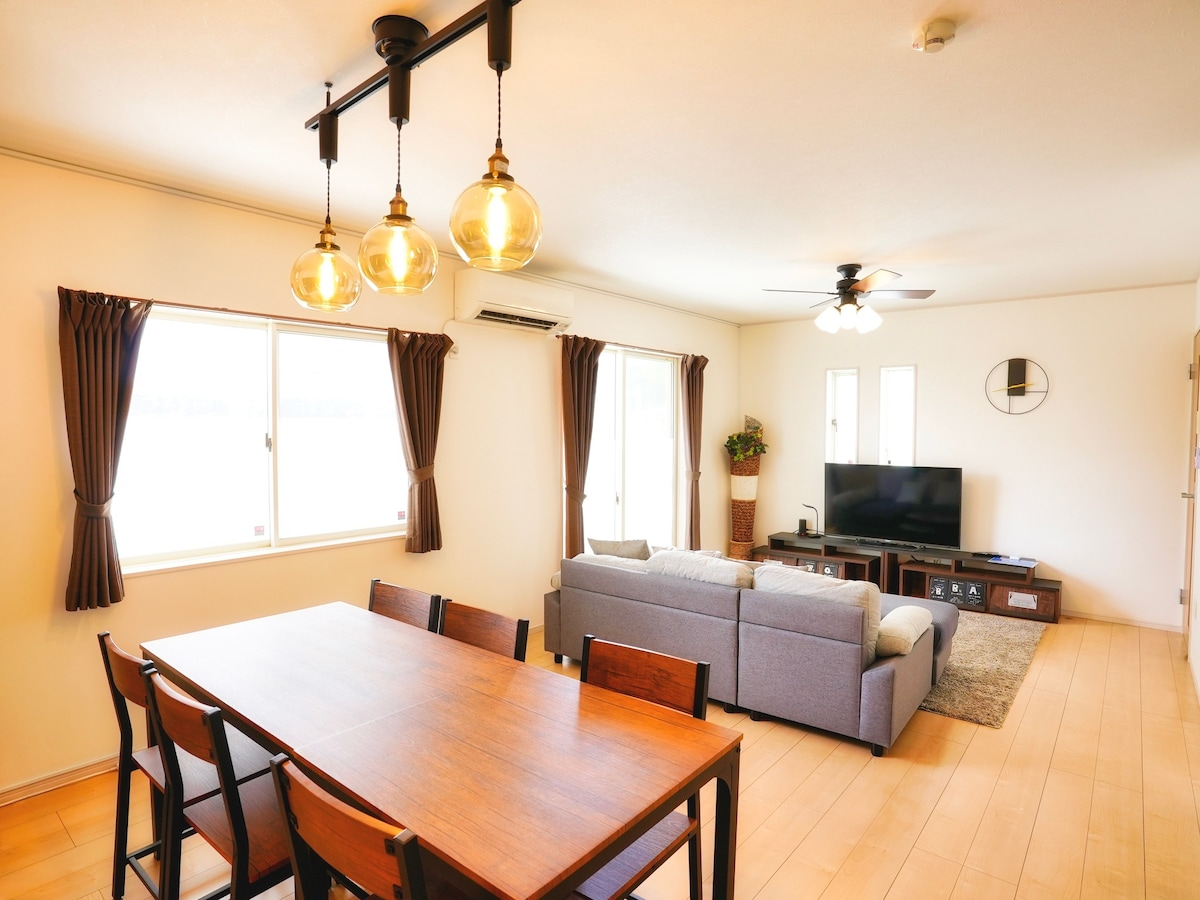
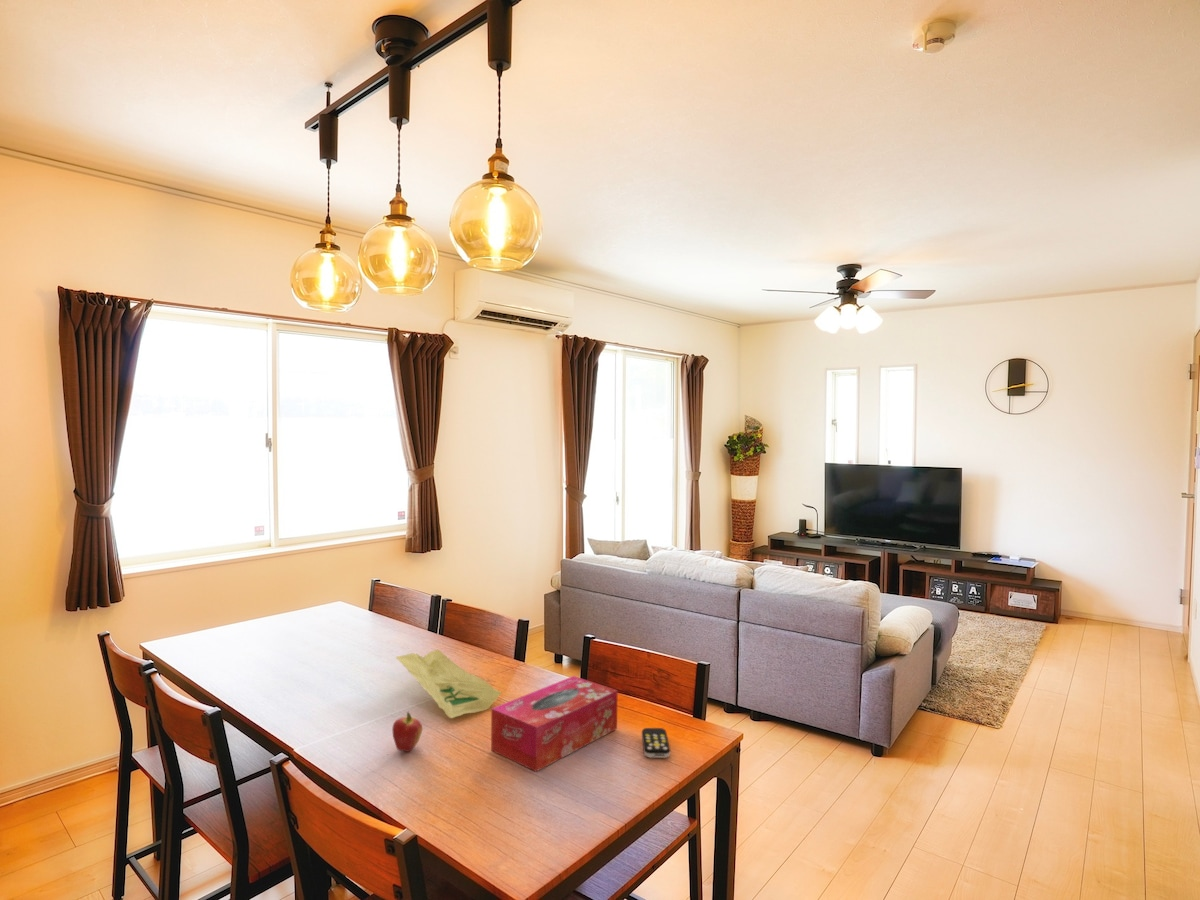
+ fruit [391,711,423,753]
+ seed packet [395,648,503,719]
+ tissue box [490,675,618,772]
+ remote control [641,727,671,759]
